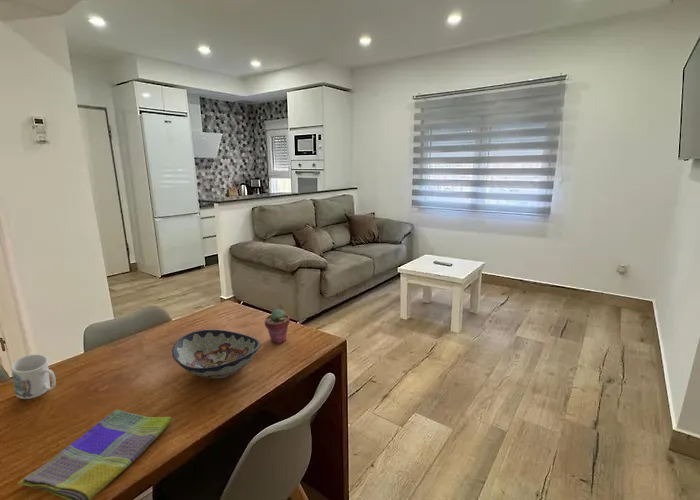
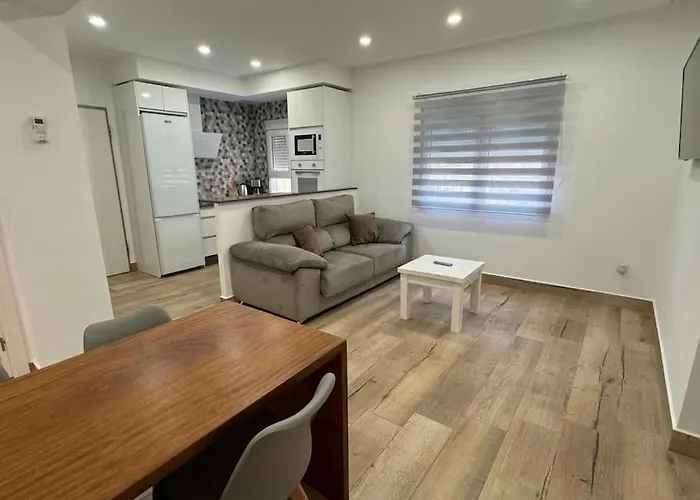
- potted succulent [263,308,291,344]
- mug [11,353,57,400]
- decorative bowl [171,329,261,379]
- dish towel [16,409,173,500]
